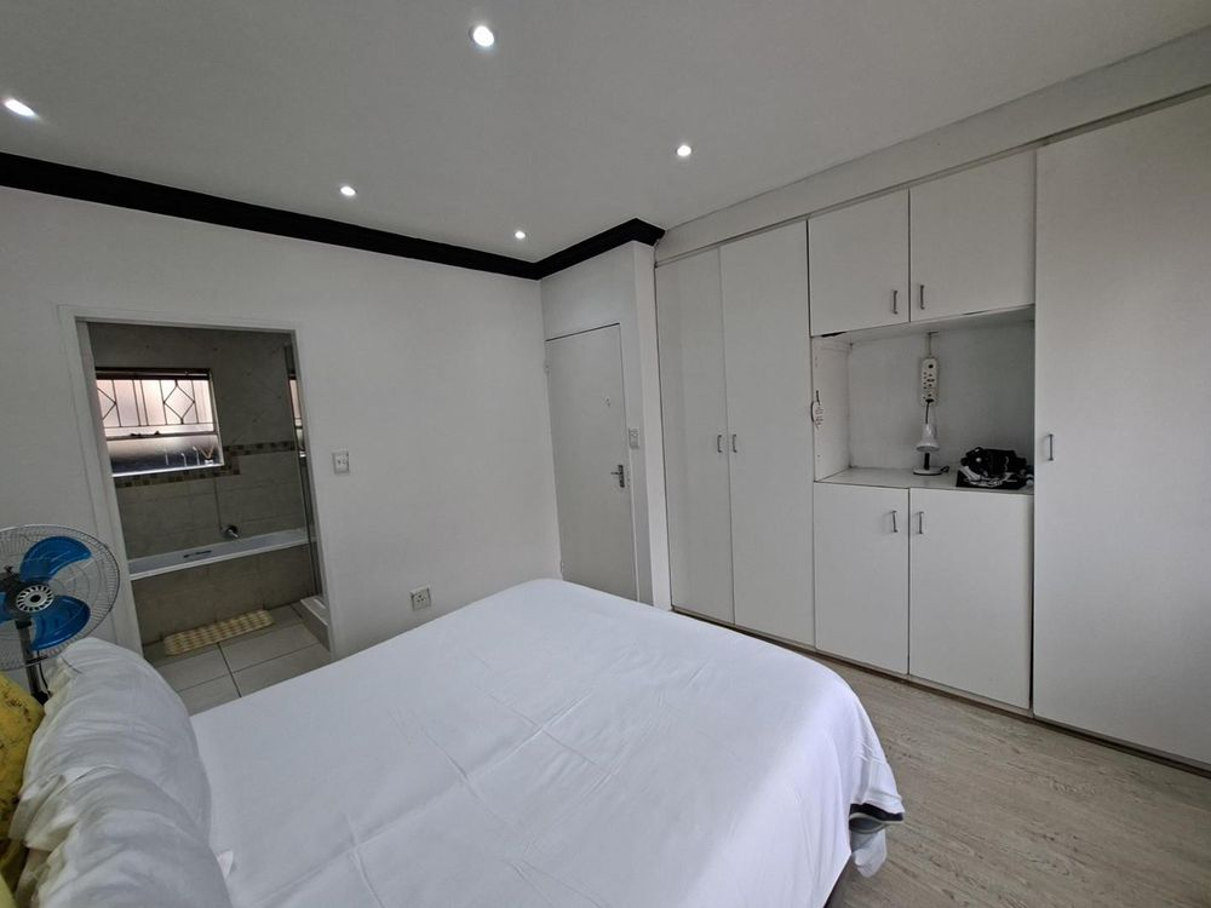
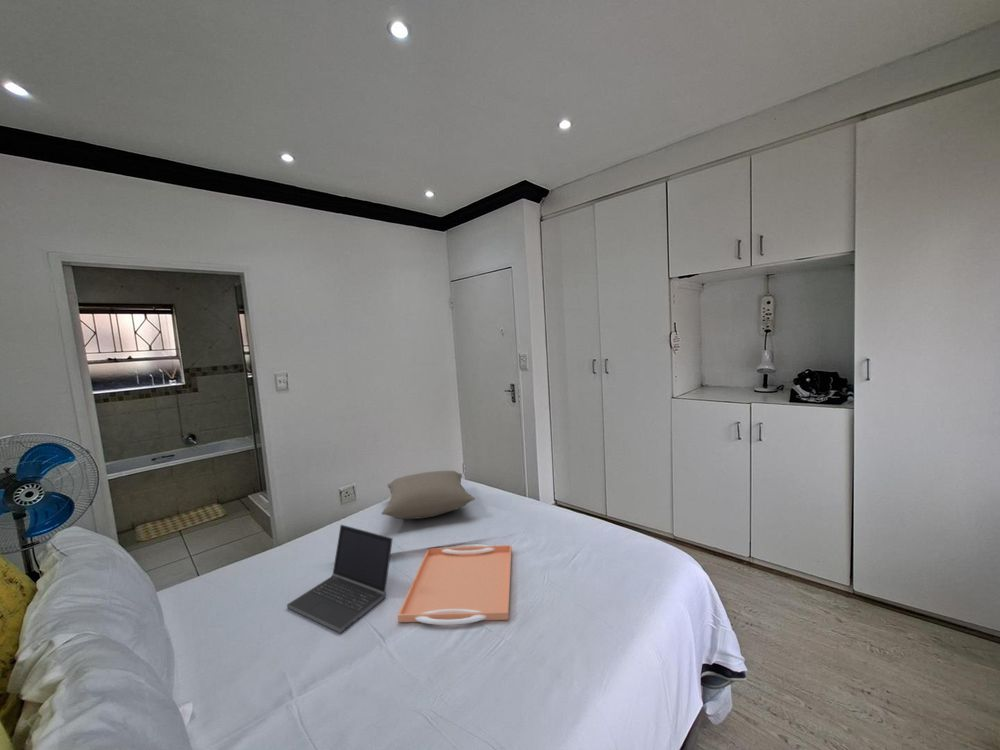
+ pillow [380,470,476,520]
+ laptop computer [286,524,394,634]
+ serving tray [397,543,513,626]
